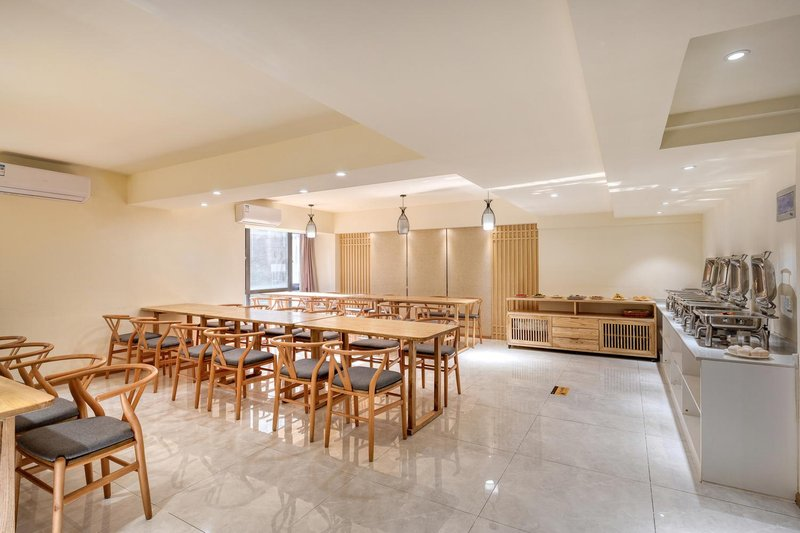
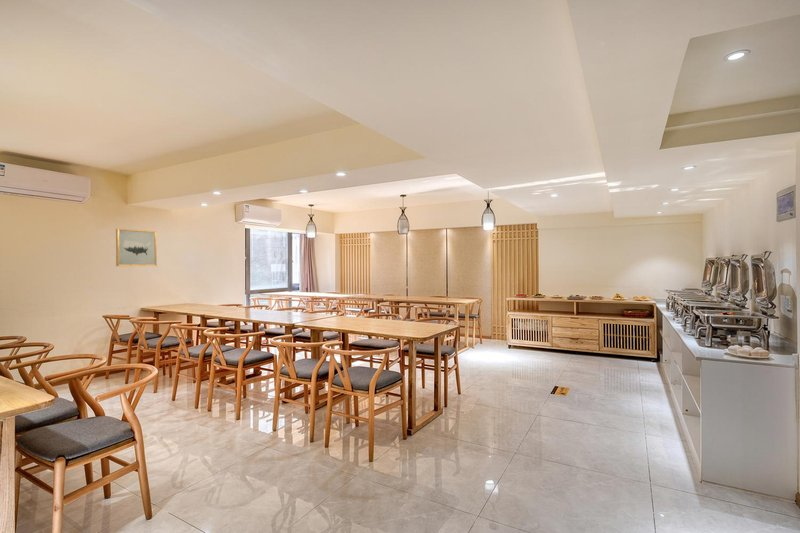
+ wall art [115,228,158,267]
